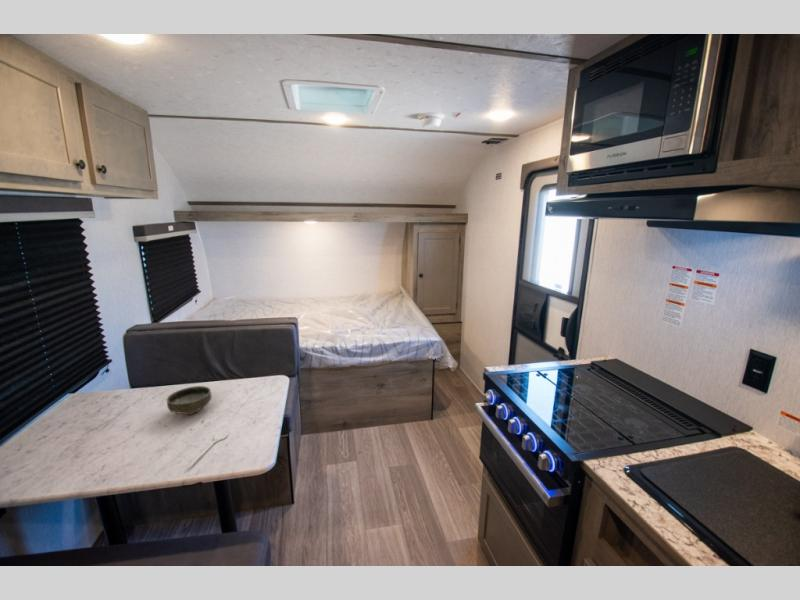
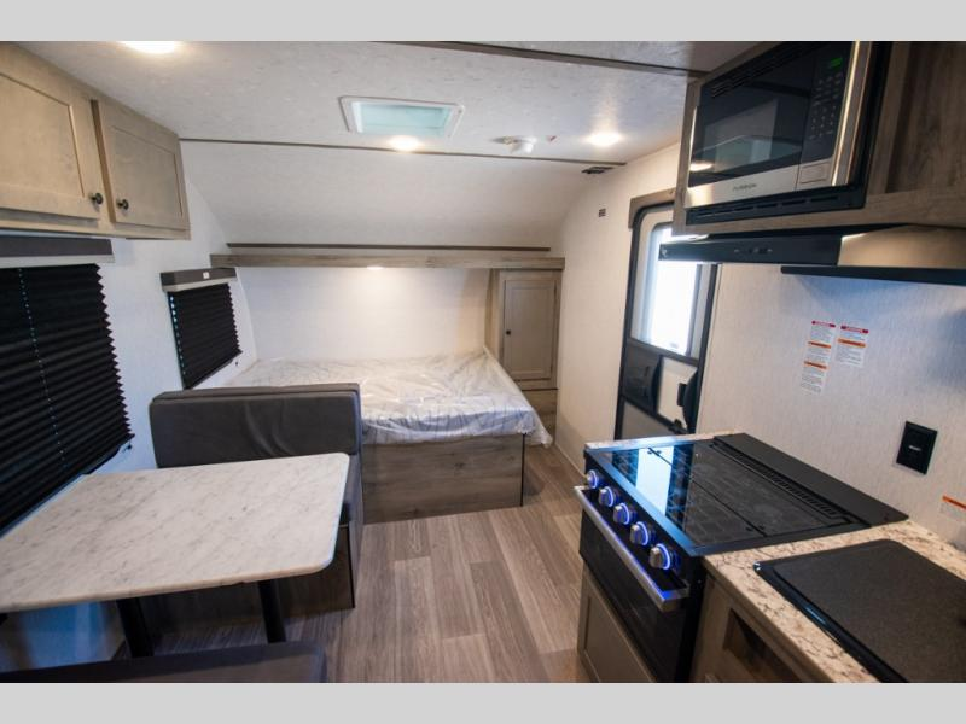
- bowl [165,385,213,416]
- stirrer [186,429,229,469]
